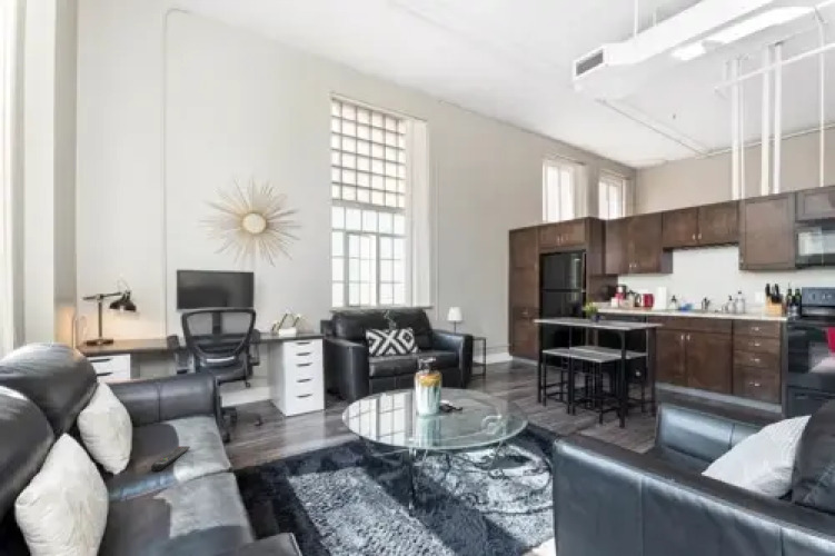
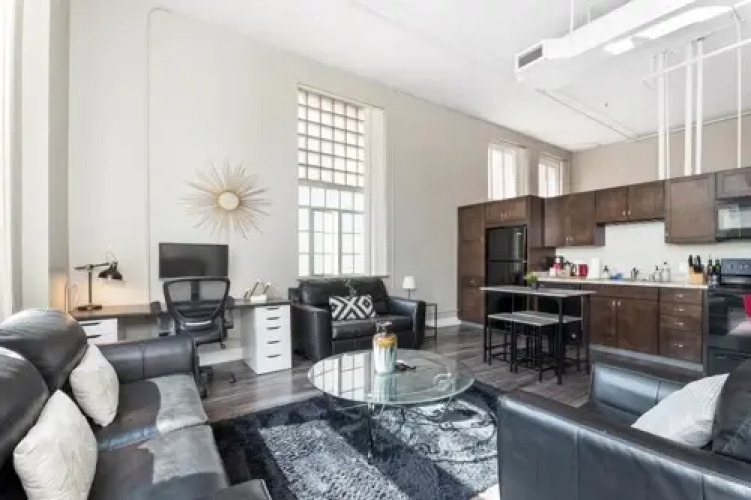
- remote control [150,445,191,471]
